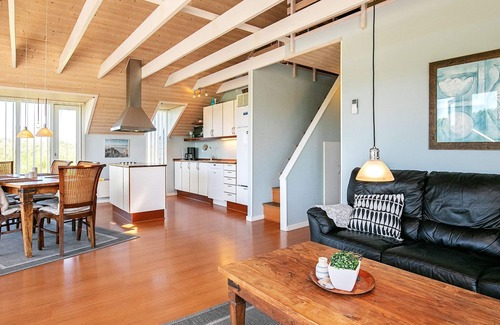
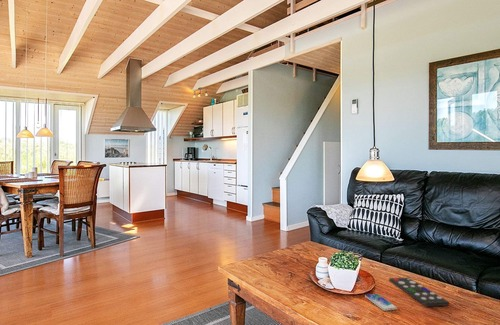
+ smartphone [364,293,398,312]
+ remote control [388,276,450,308]
